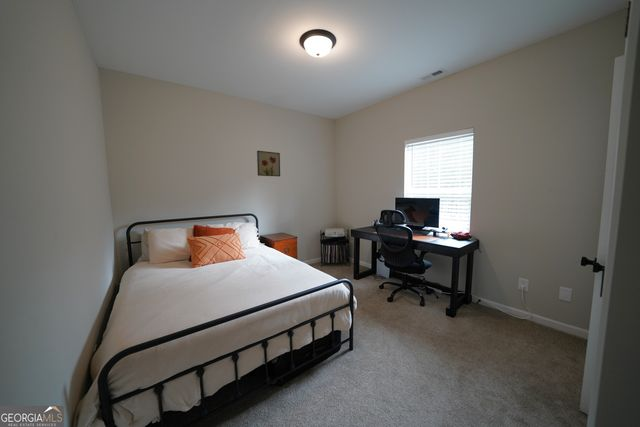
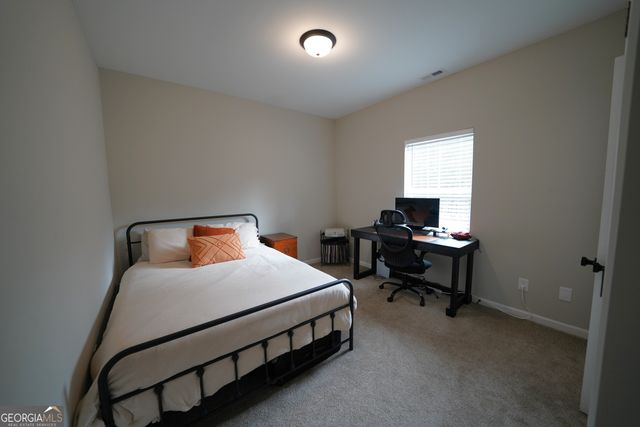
- wall art [256,150,281,177]
